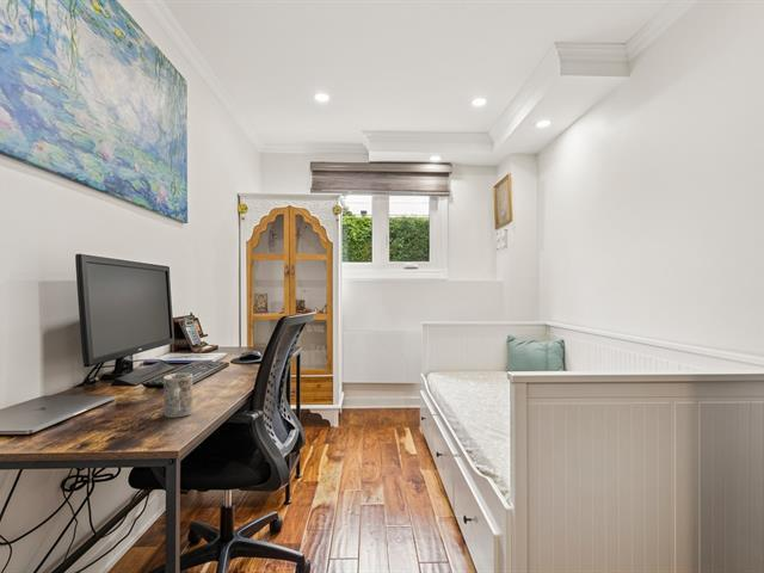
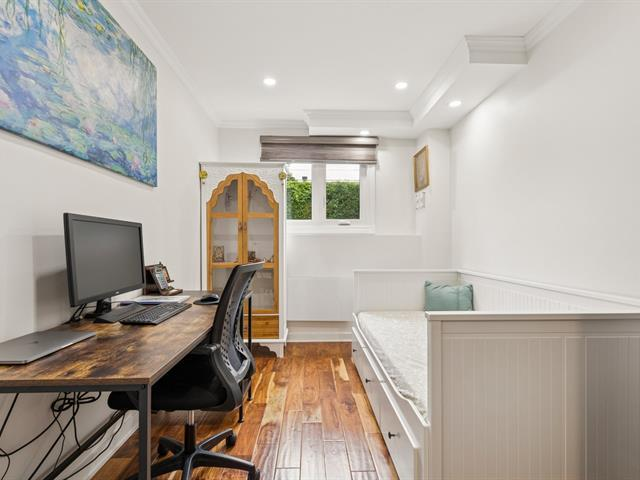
- mug [162,371,195,419]
